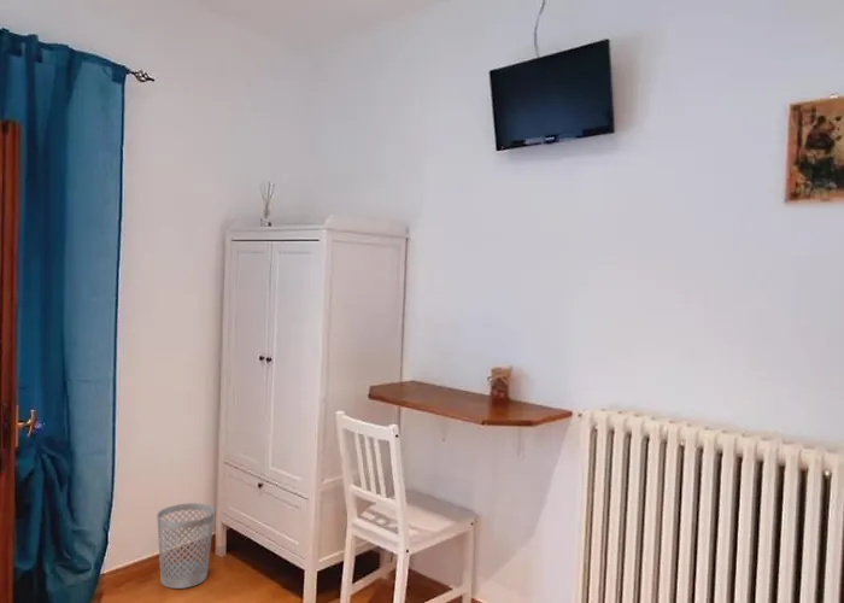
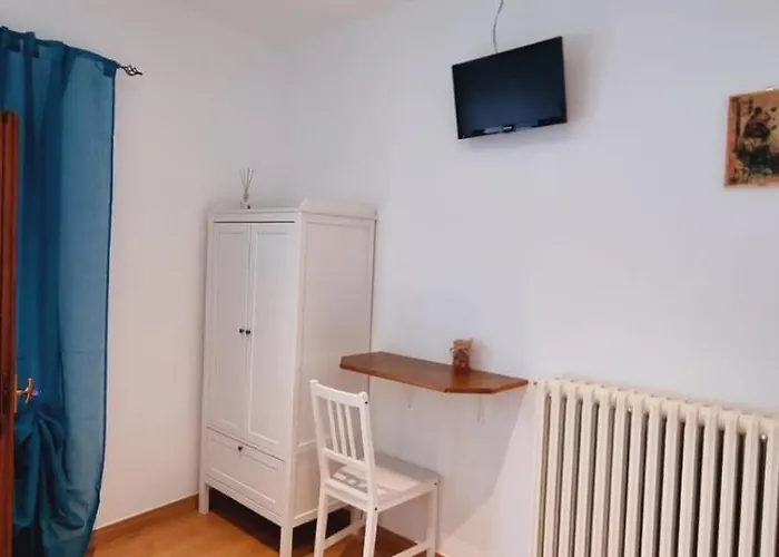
- wastebasket [156,502,216,590]
